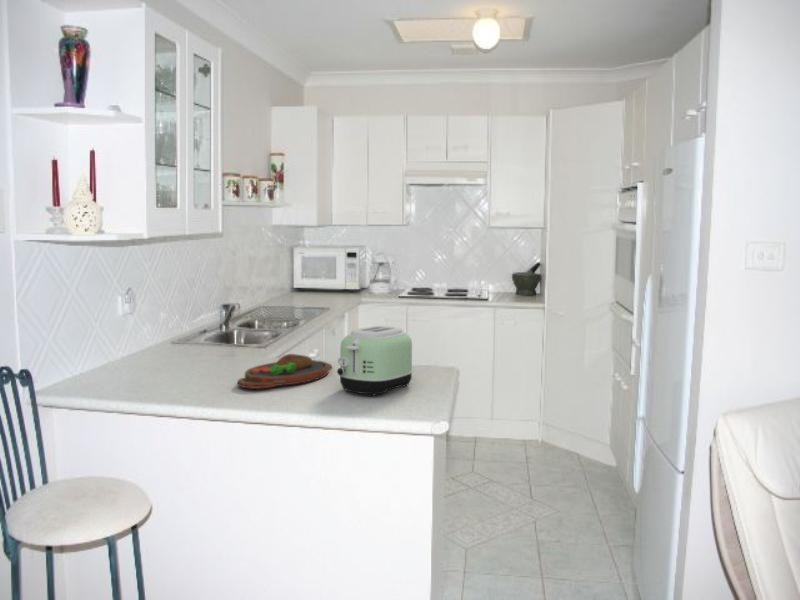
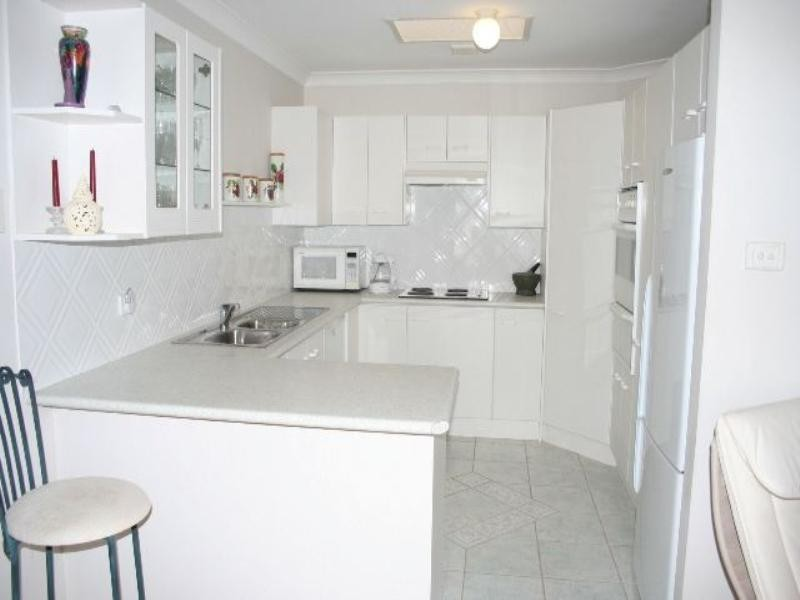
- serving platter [237,353,333,390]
- toaster [336,325,414,397]
